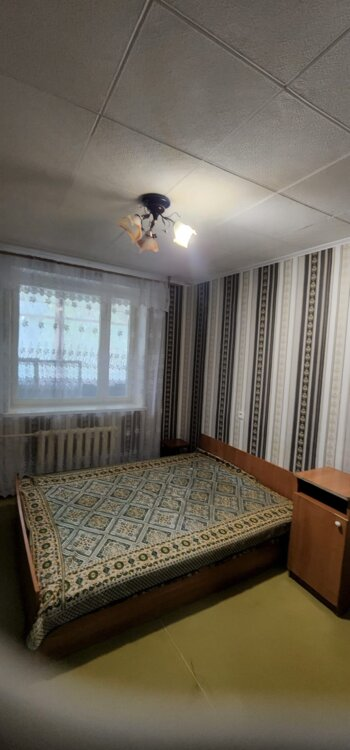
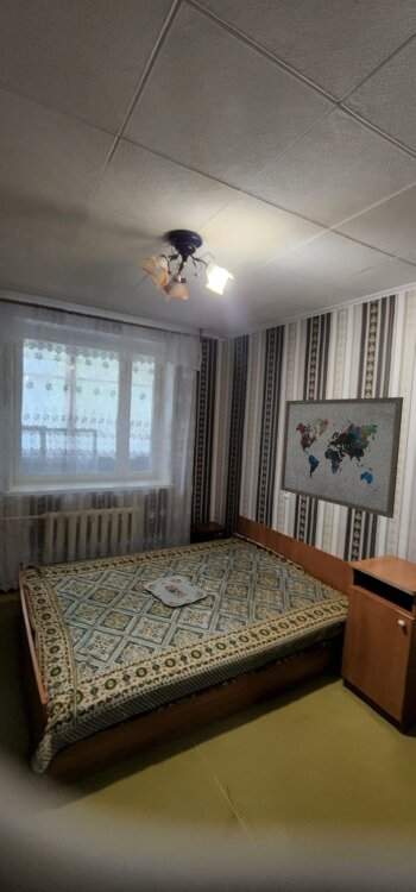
+ wall art [279,396,404,520]
+ serving tray [144,574,208,608]
